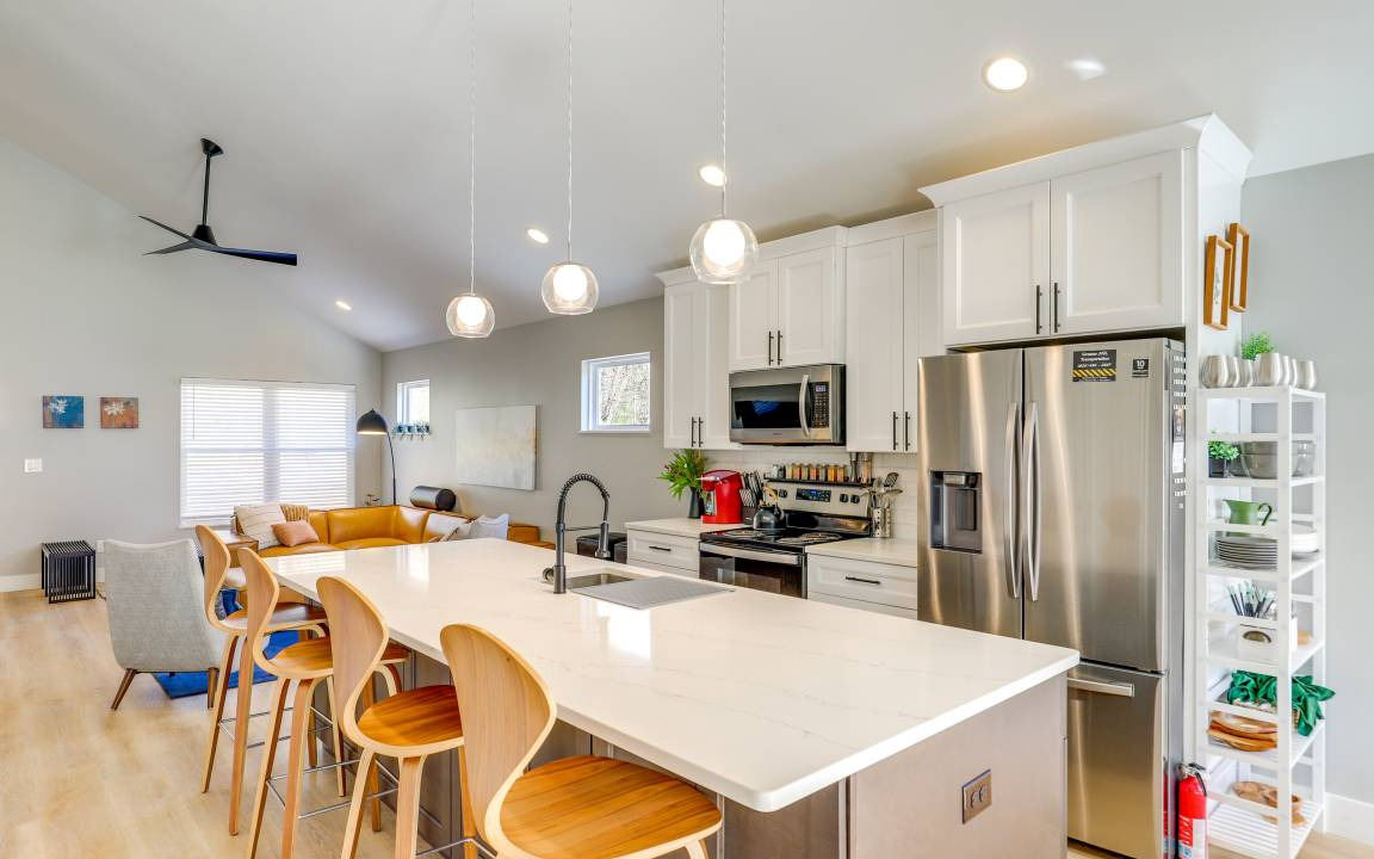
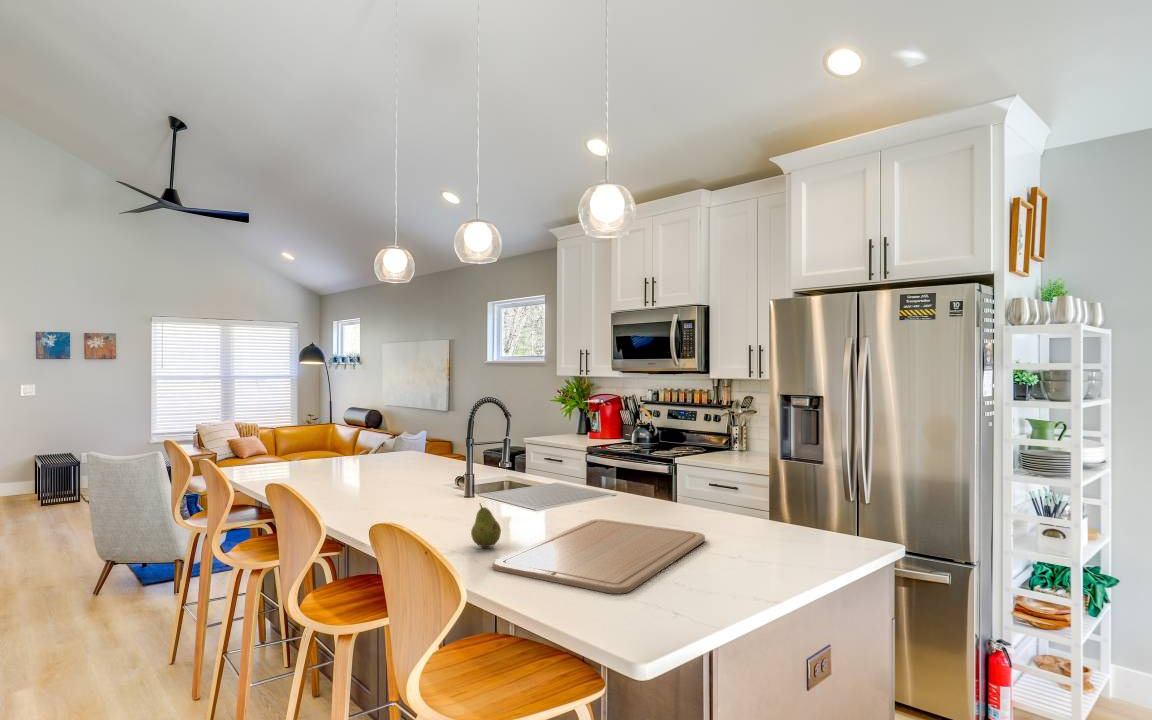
+ fruit [470,502,502,548]
+ chopping board [492,518,706,595]
